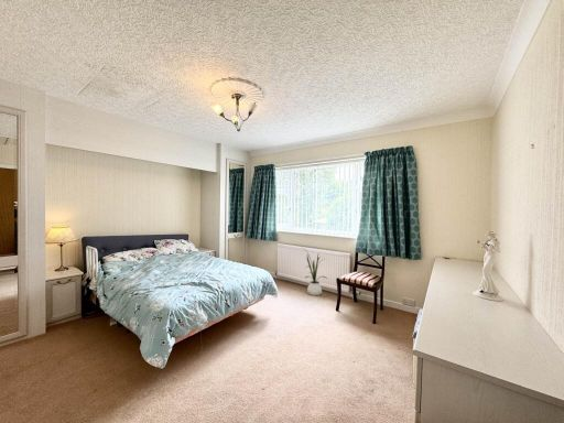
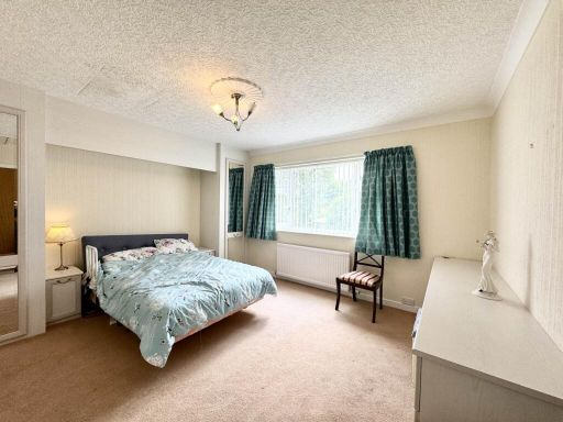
- house plant [301,247,328,296]
